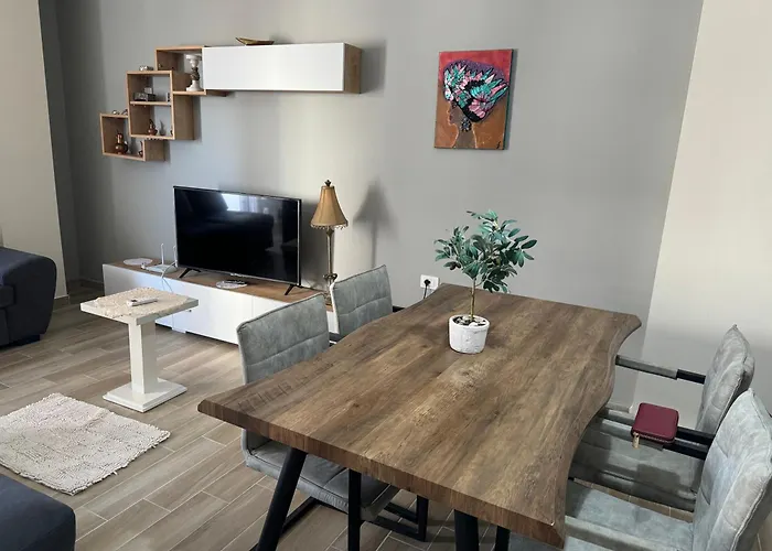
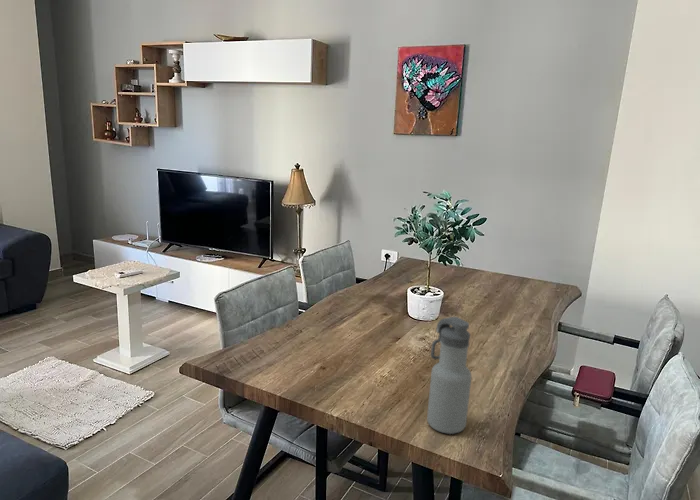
+ water bottle [426,316,472,435]
